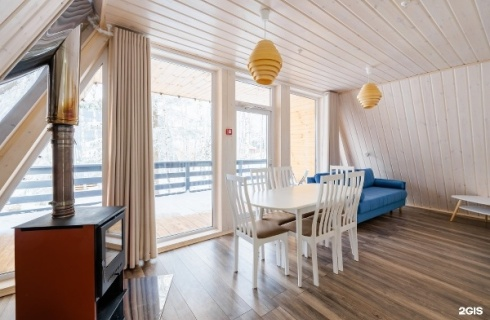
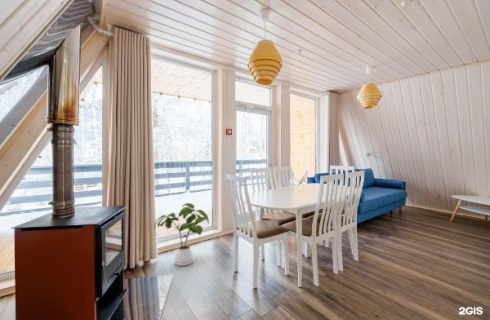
+ house plant [153,202,210,267]
